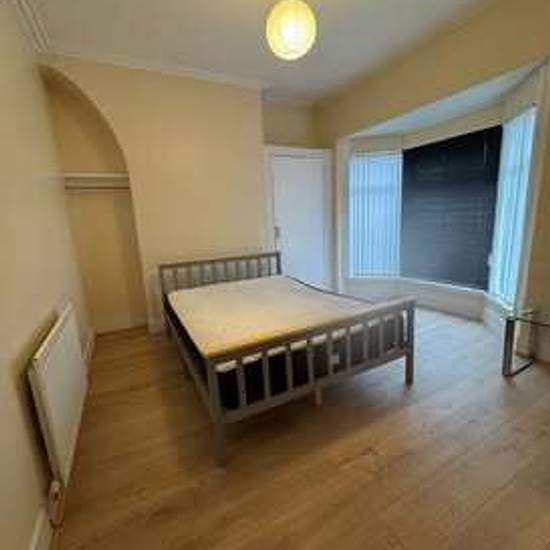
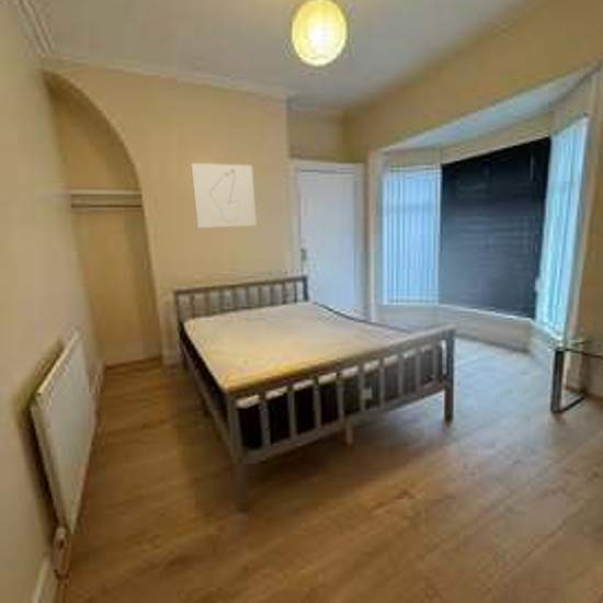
+ wall art [190,162,258,229]
